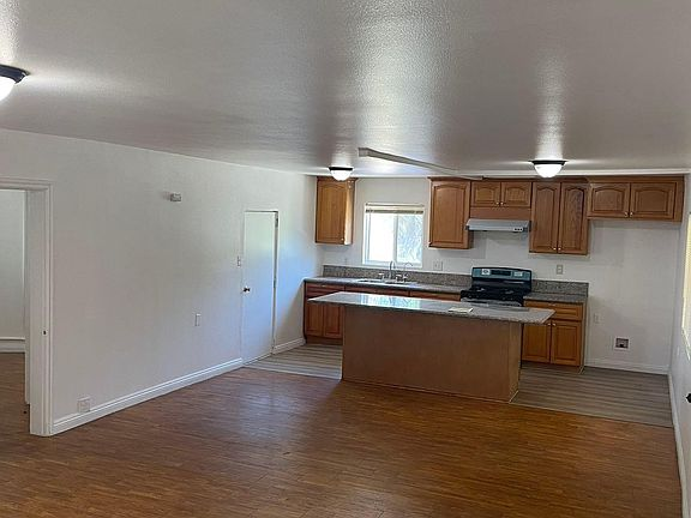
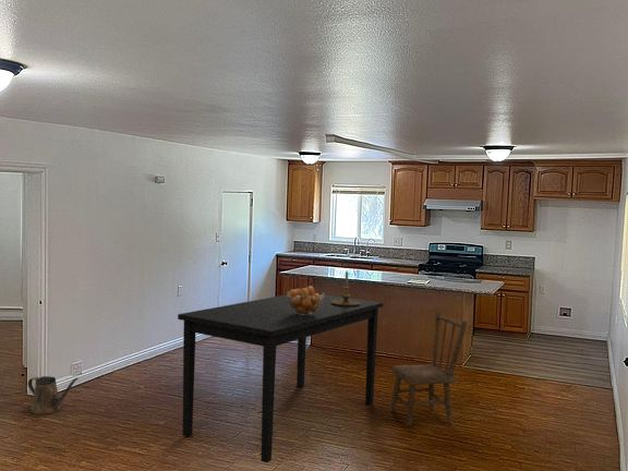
+ candle holder [331,270,360,306]
+ fruit basket [286,286,325,315]
+ dining chair [389,310,468,427]
+ dining table [177,293,384,463]
+ watering can [27,375,80,415]
